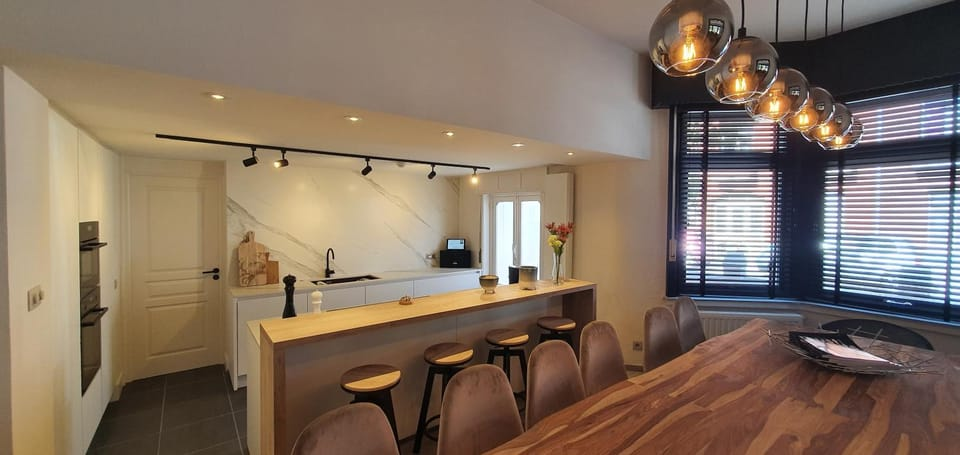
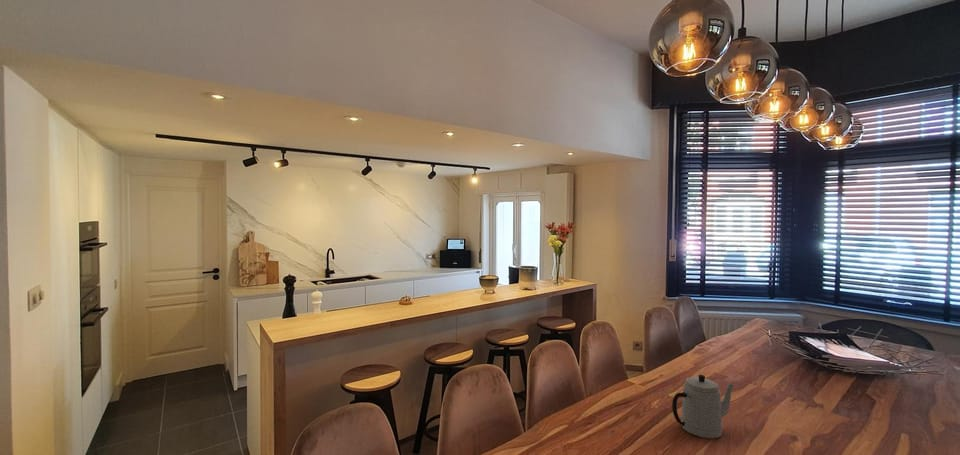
+ teapot [671,374,735,439]
